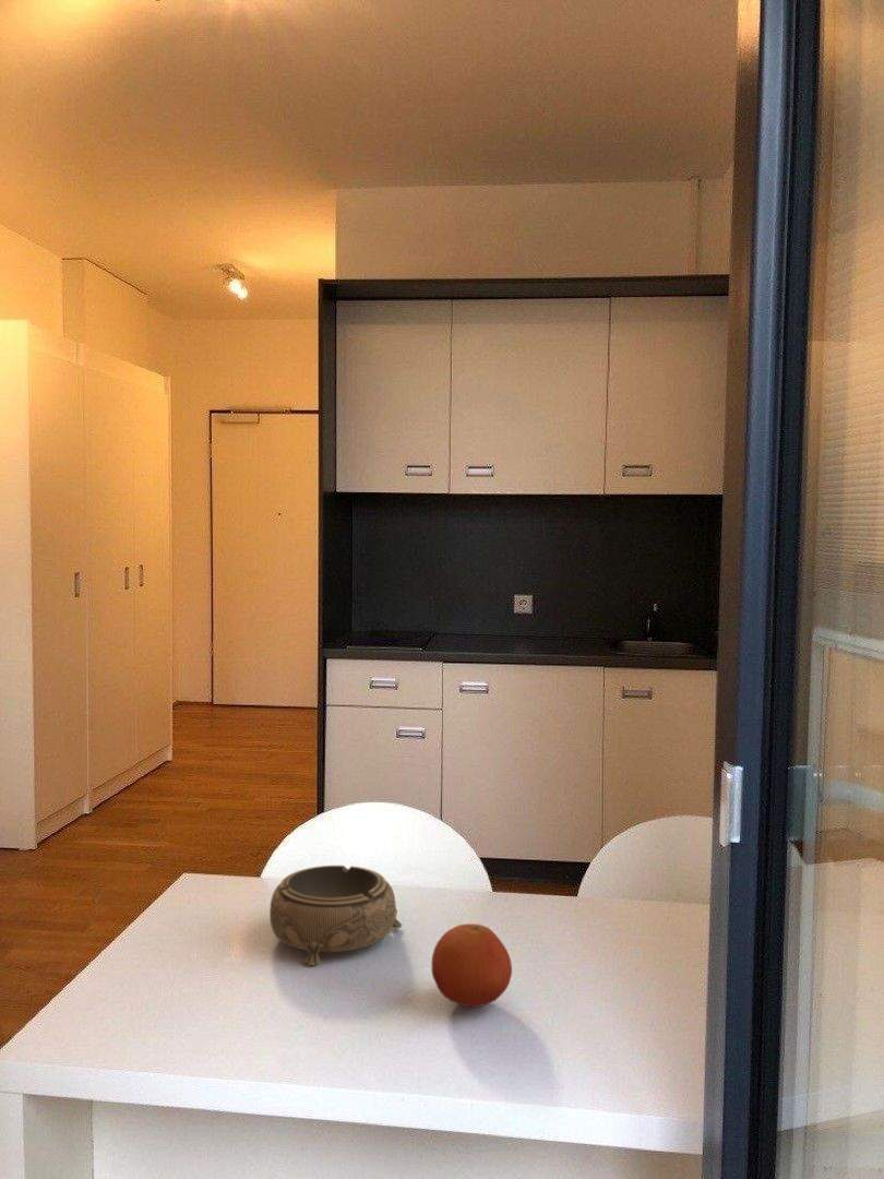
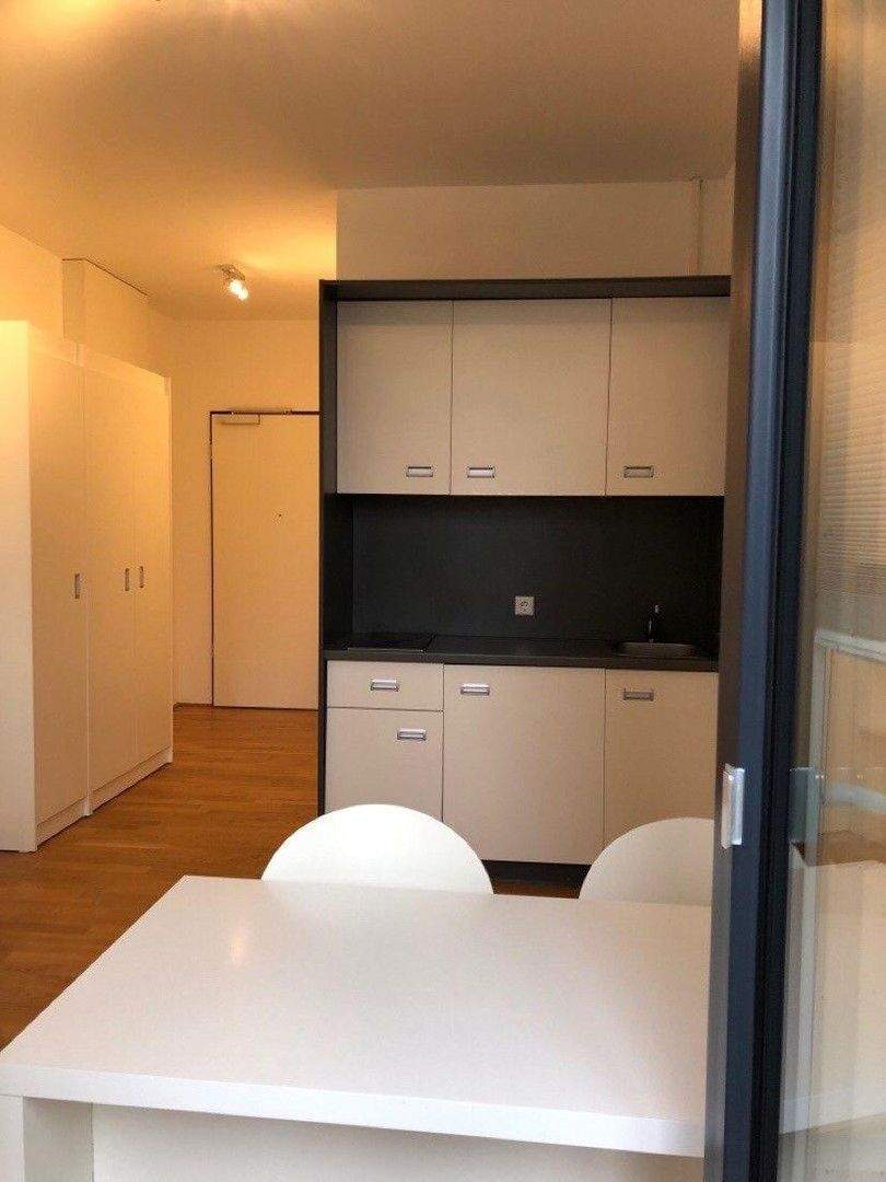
- fruit [430,922,513,1008]
- decorative bowl [268,865,403,967]
